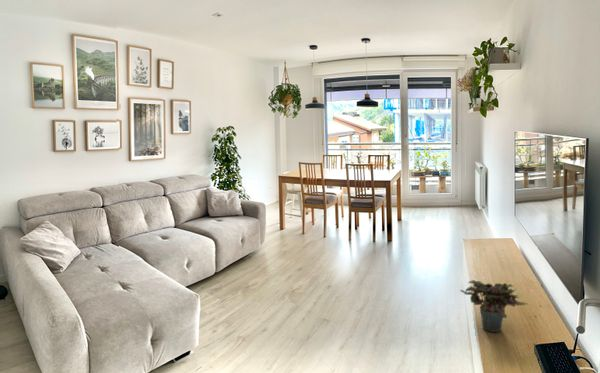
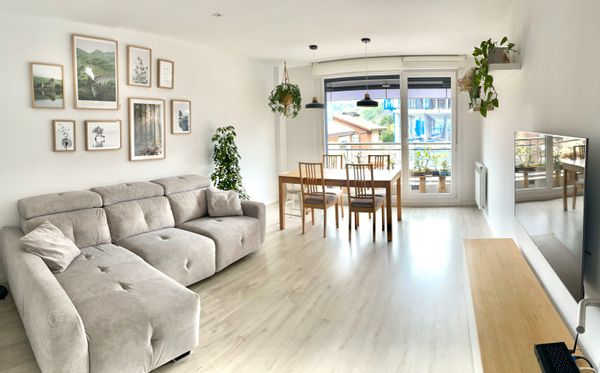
- potted plant [459,279,528,333]
